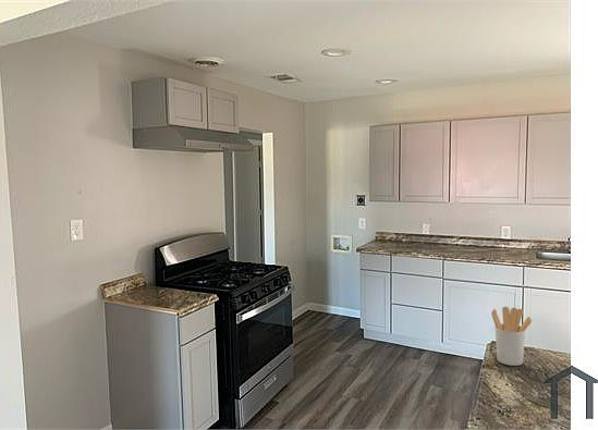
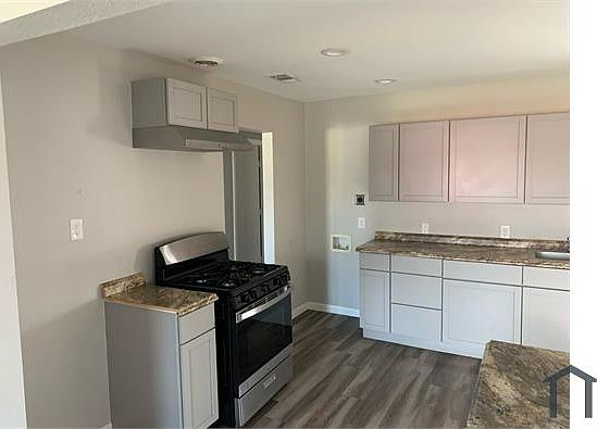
- utensil holder [491,306,533,367]
